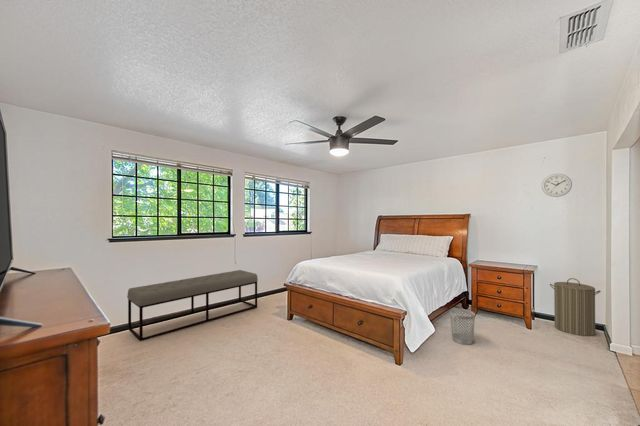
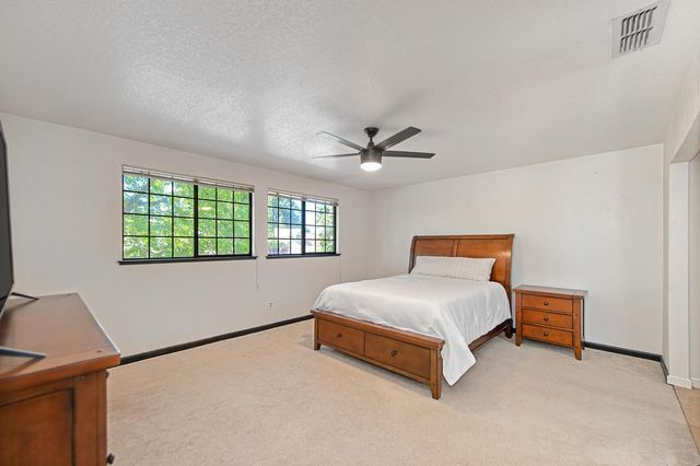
- bench [126,269,259,342]
- wall clock [541,173,573,198]
- laundry hamper [549,277,602,337]
- wastebasket [449,308,476,346]
